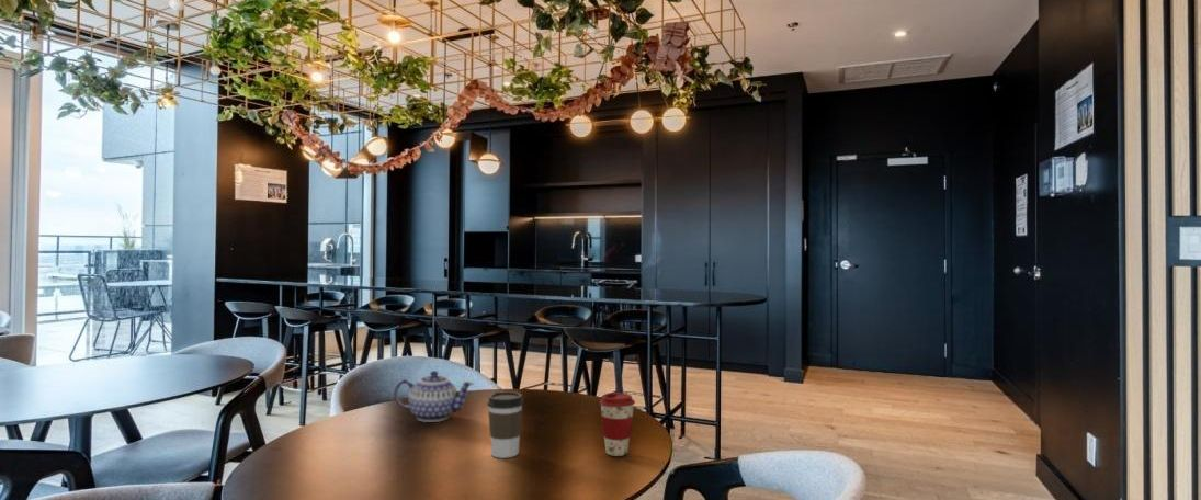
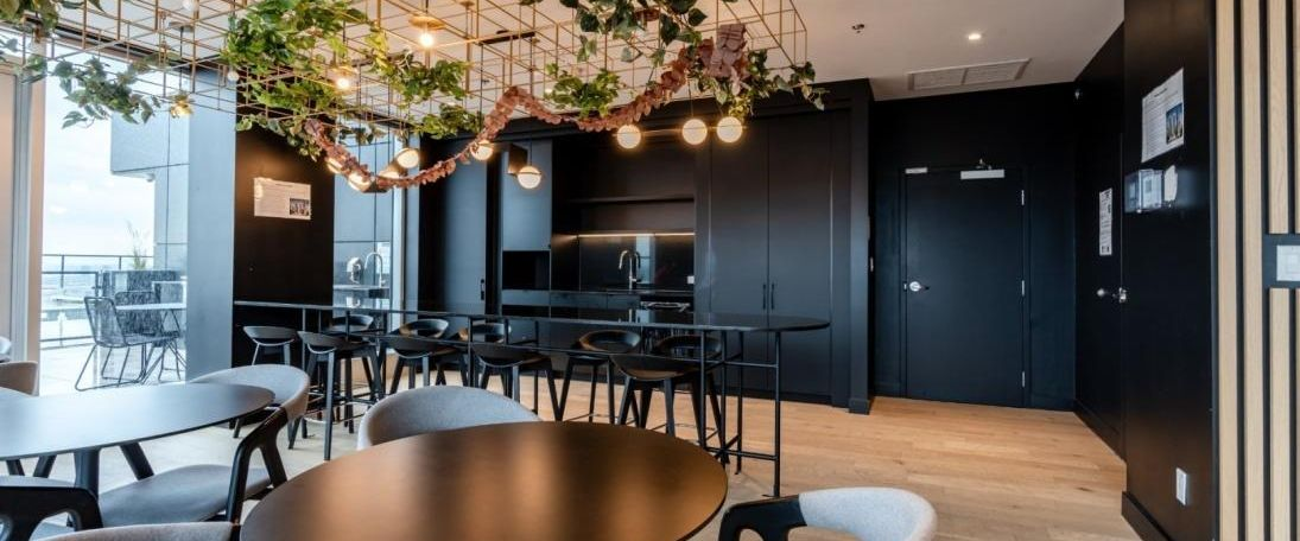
- coffee cup [599,391,636,457]
- coffee cup [486,390,524,459]
- teapot [393,370,474,423]
